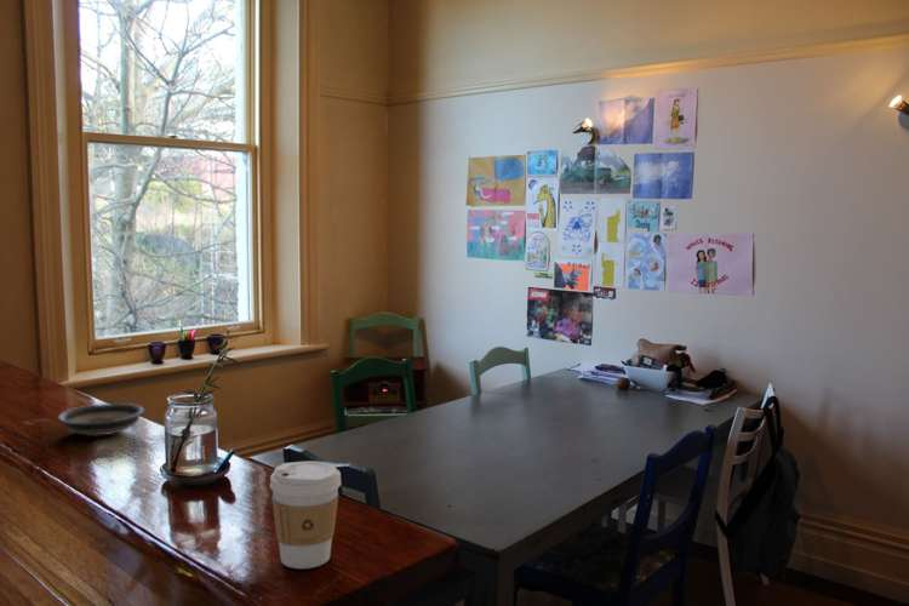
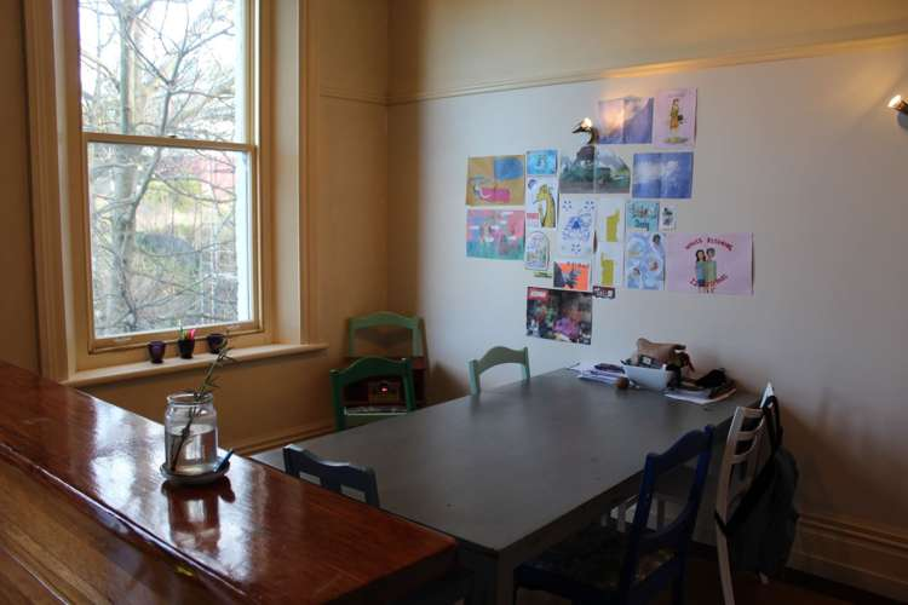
- saucer [57,402,145,438]
- coffee cup [269,461,342,570]
